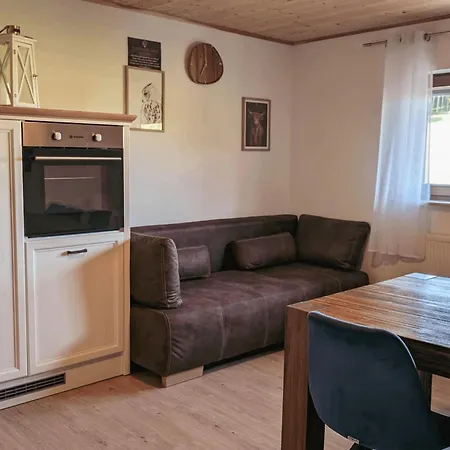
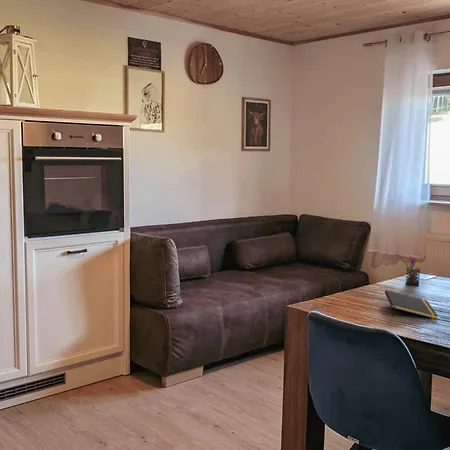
+ pen holder [403,255,421,286]
+ notepad [384,289,439,320]
